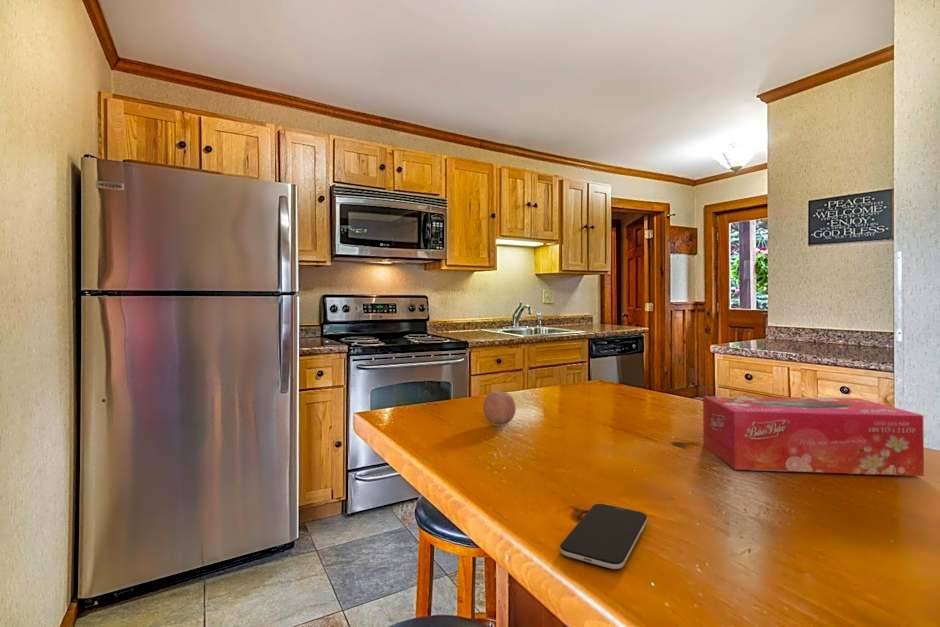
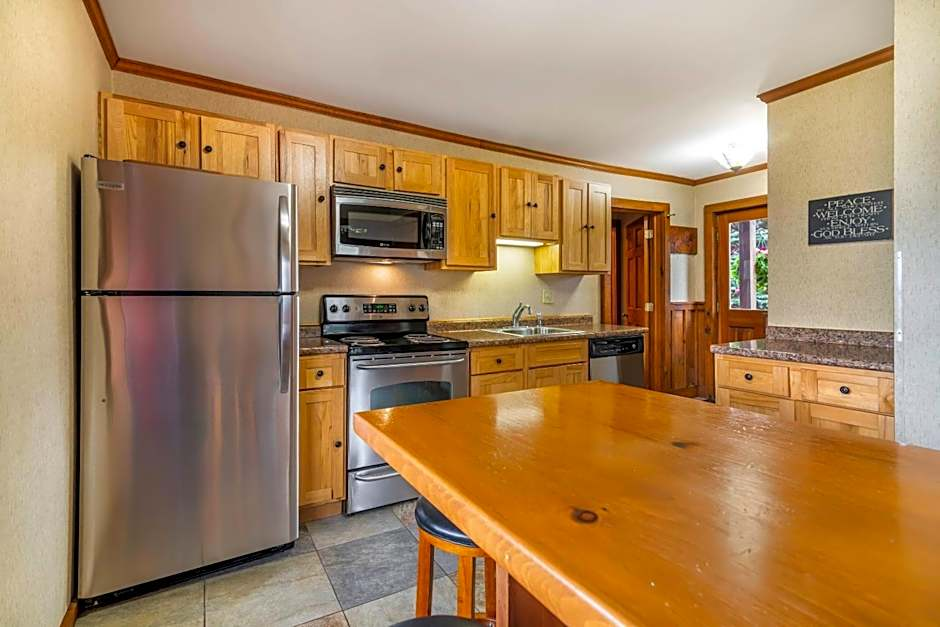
- fruit [482,390,517,427]
- smartphone [559,503,648,570]
- tissue box [702,395,925,477]
